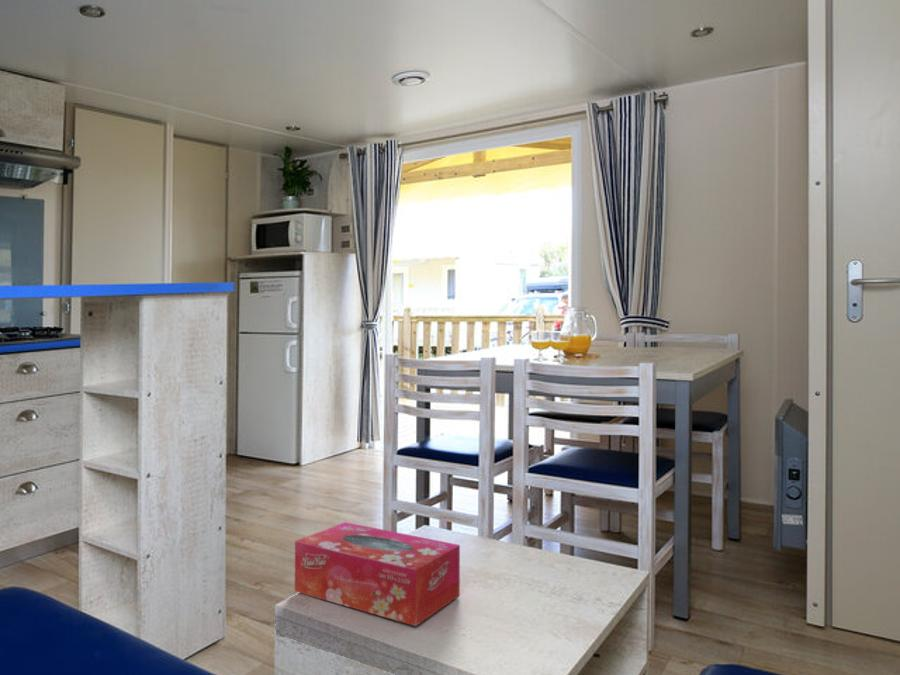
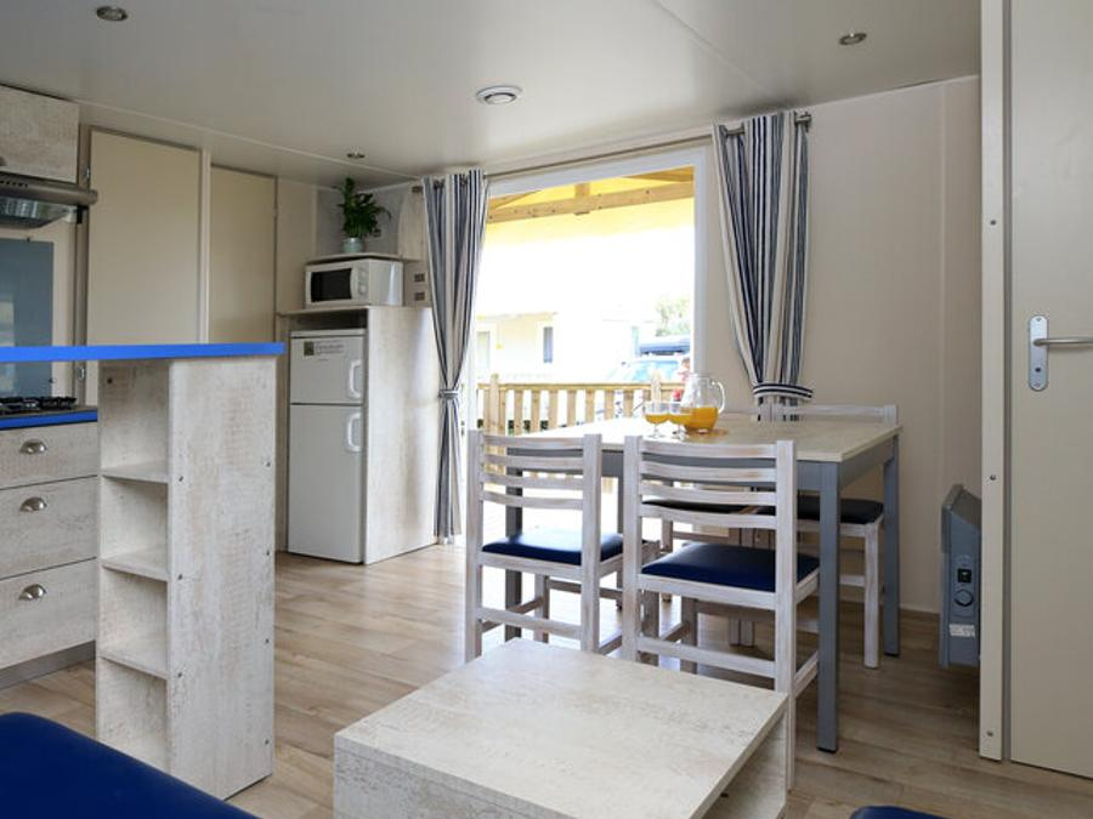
- tissue box [294,521,461,627]
